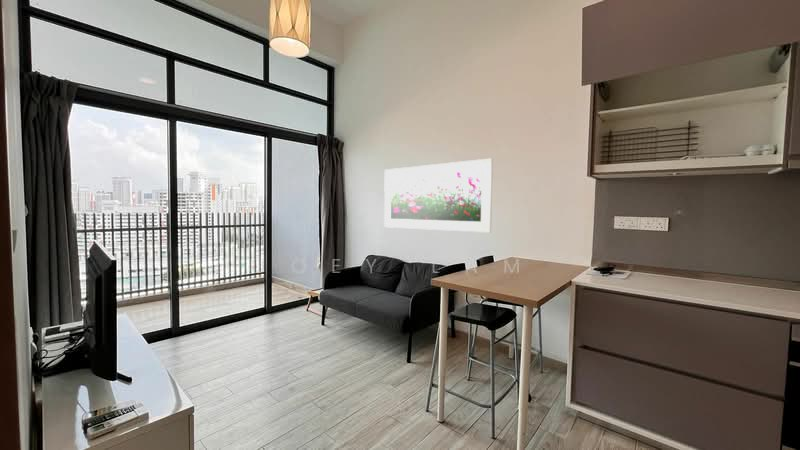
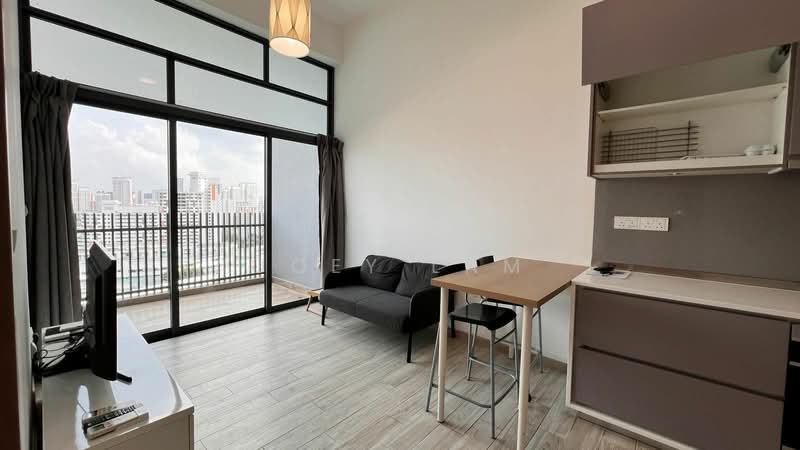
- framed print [383,157,494,234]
